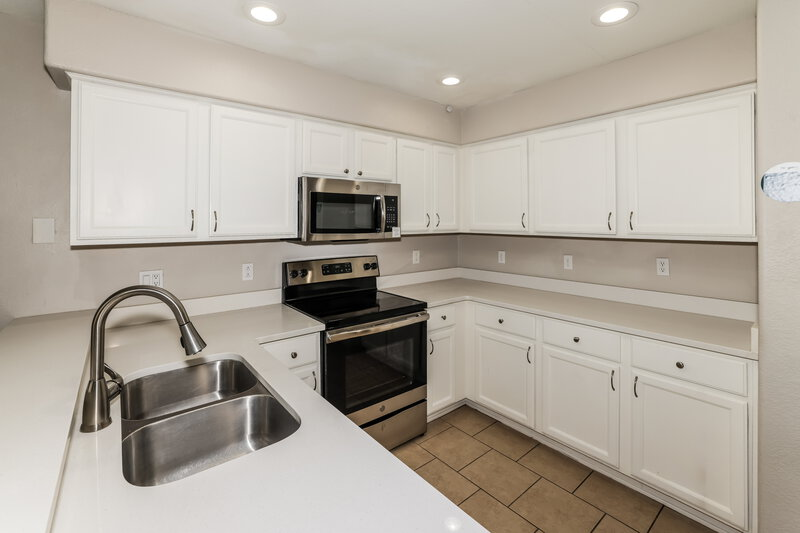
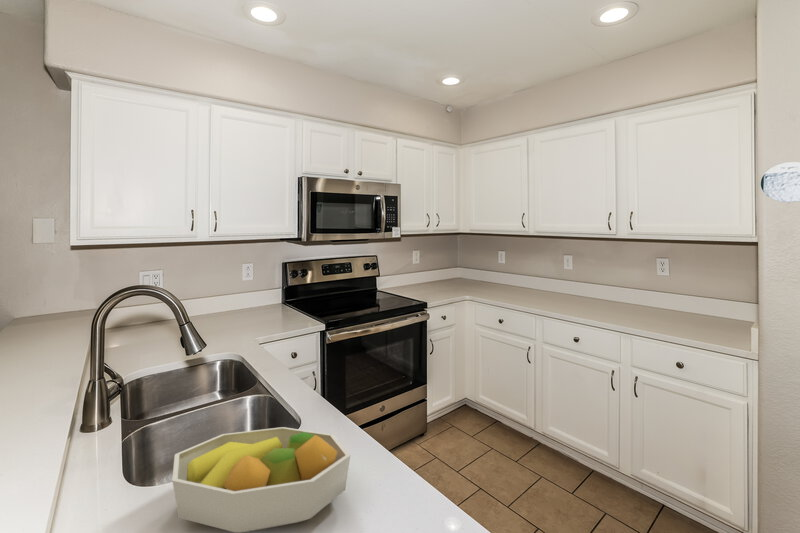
+ fruit bowl [171,426,351,533]
